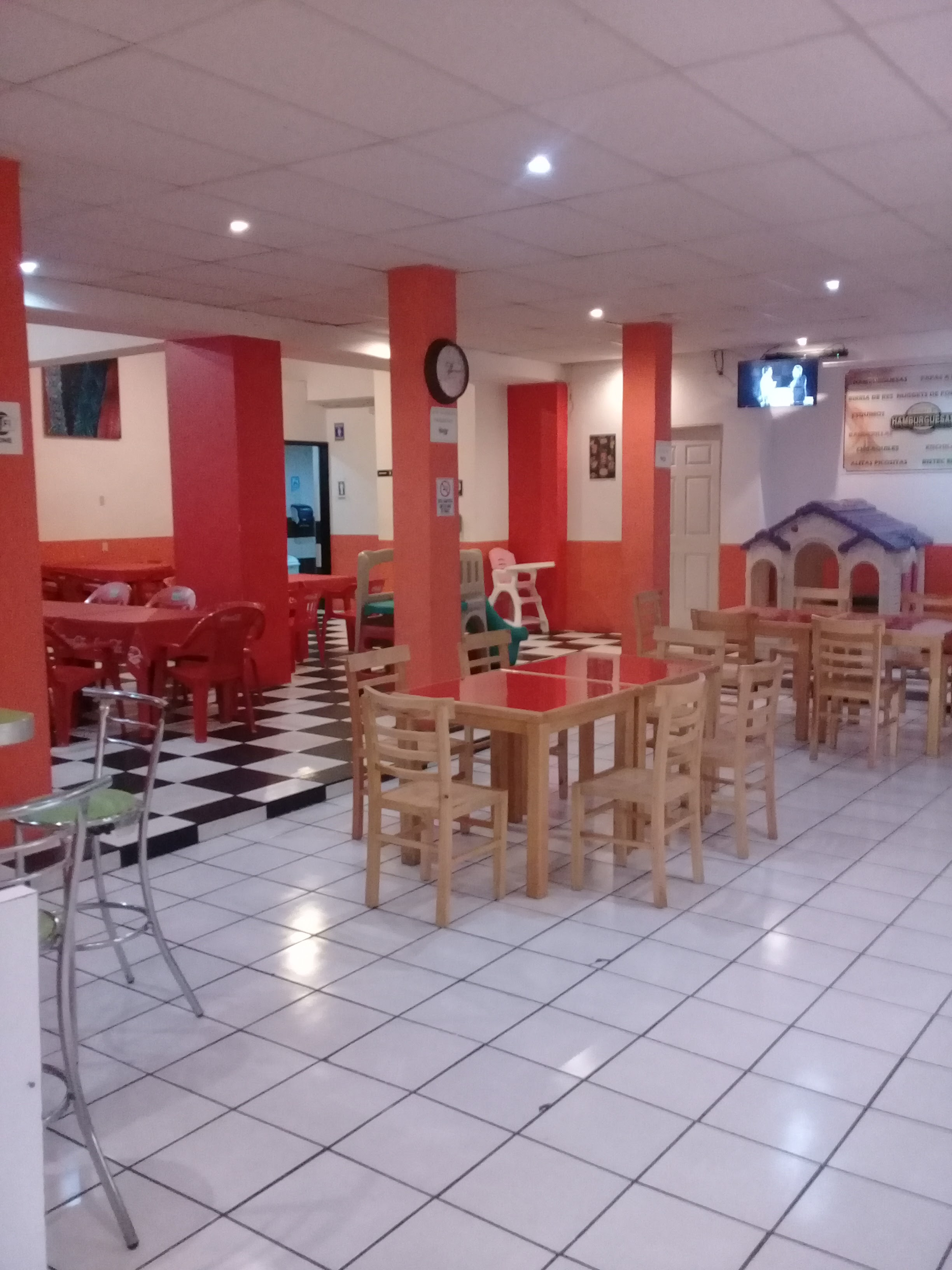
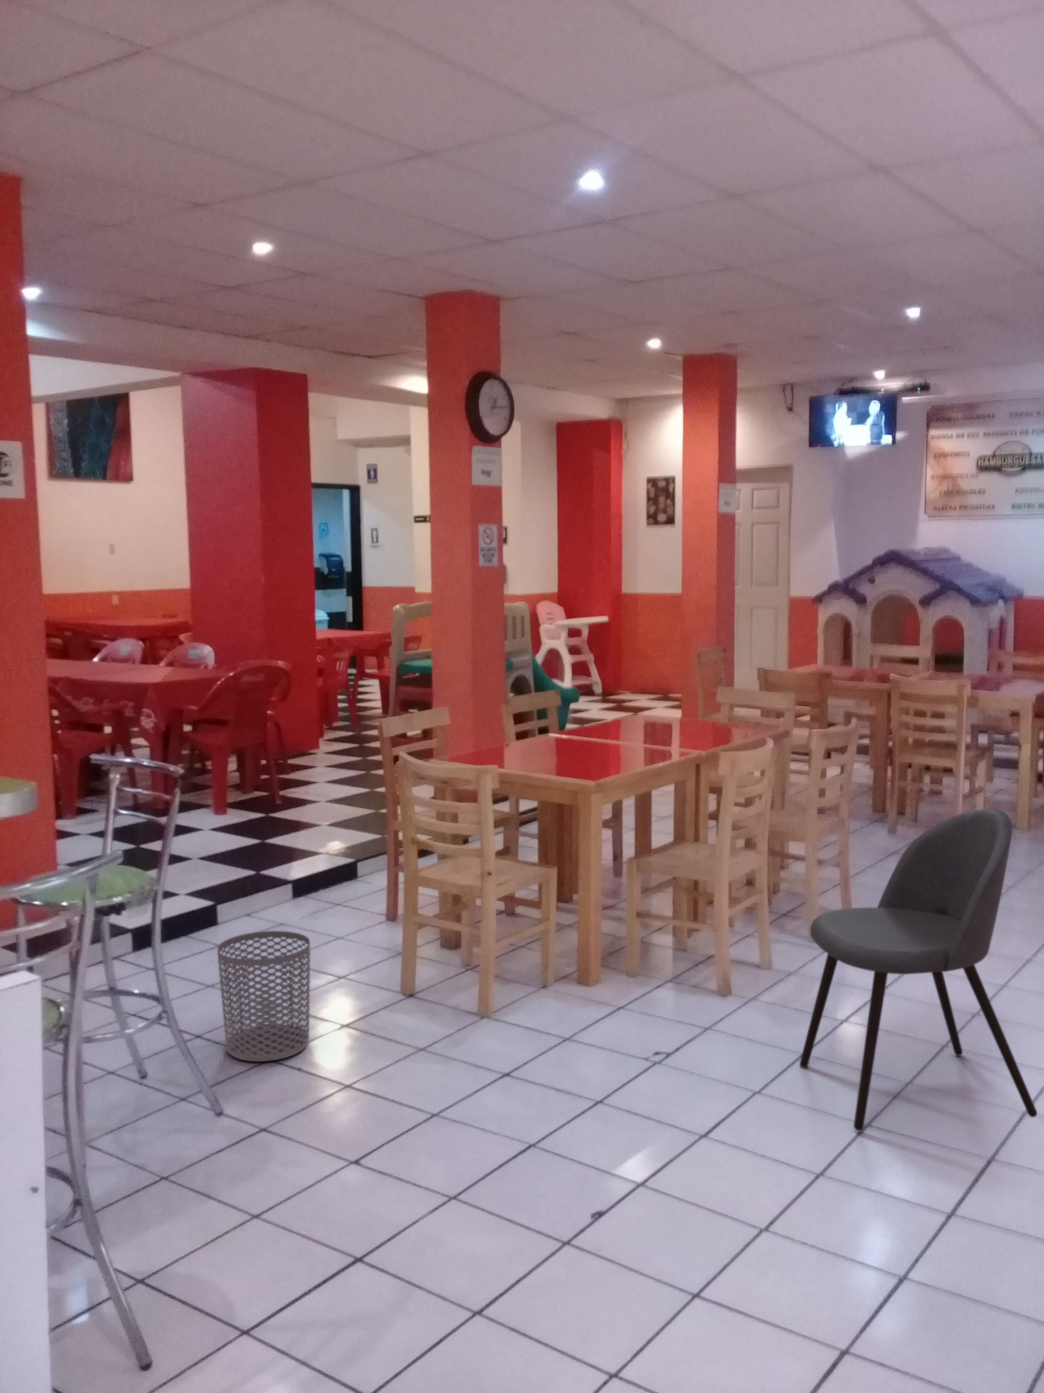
+ waste bin [217,930,311,1062]
+ dining chair [799,808,1037,1131]
